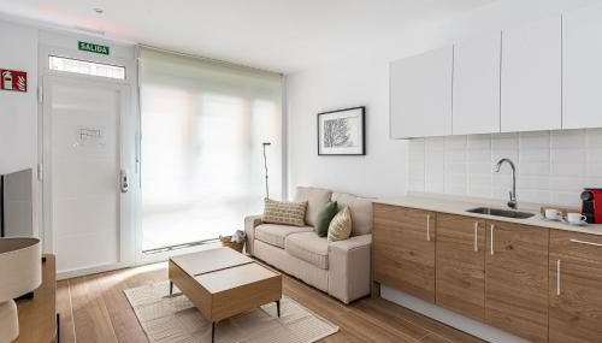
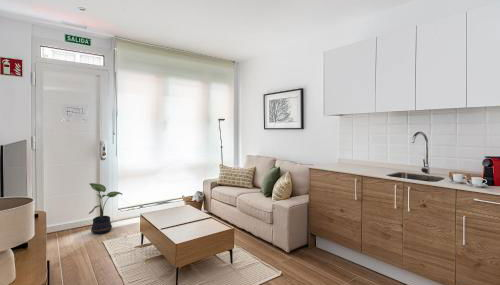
+ potted plant [88,182,123,235]
